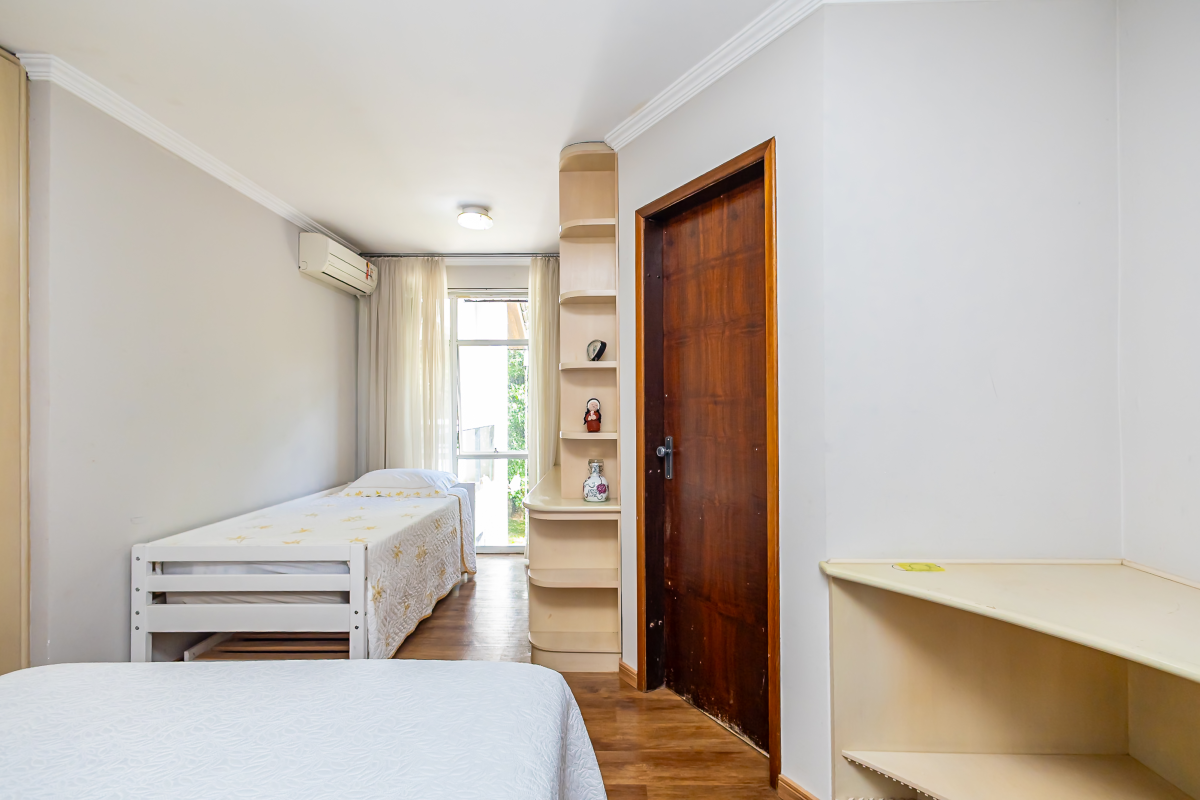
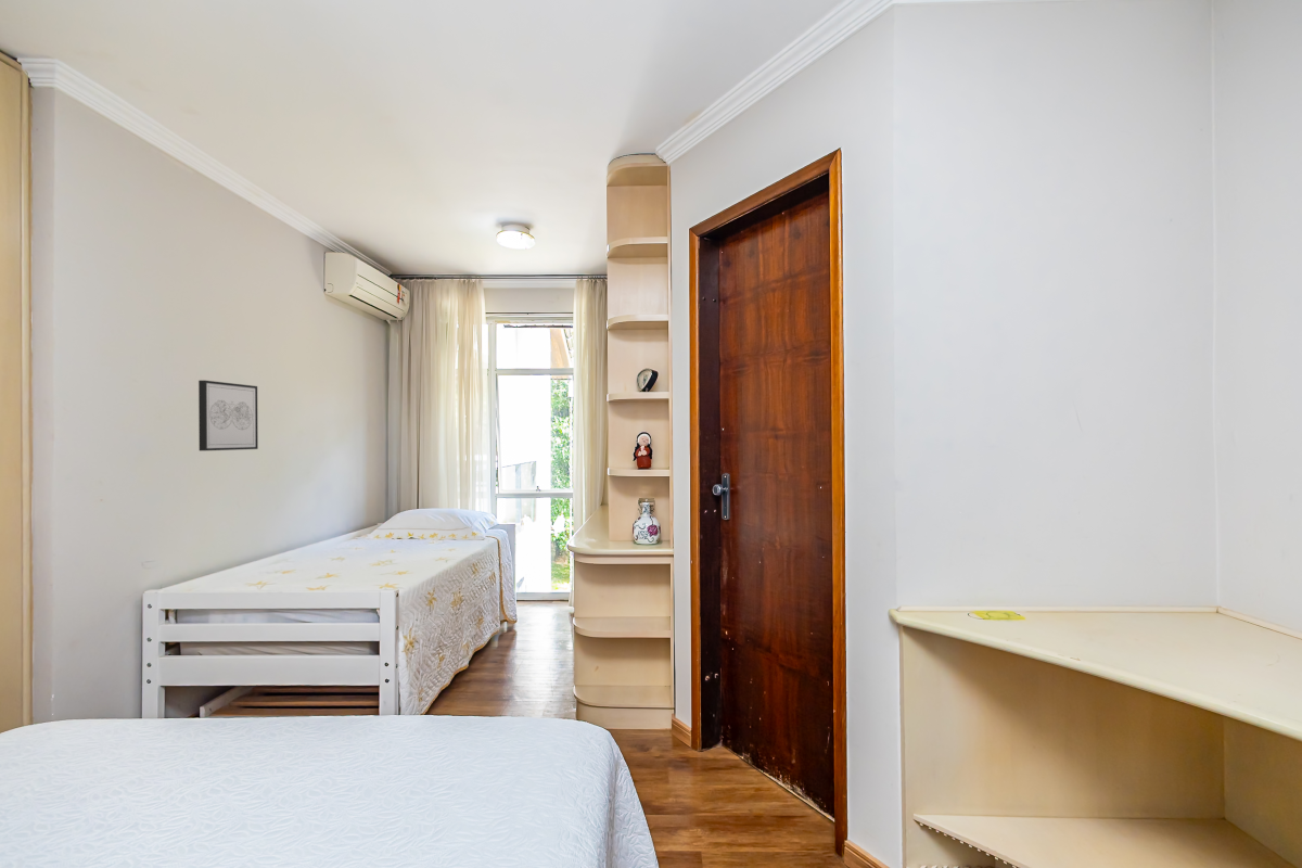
+ wall art [197,380,259,451]
